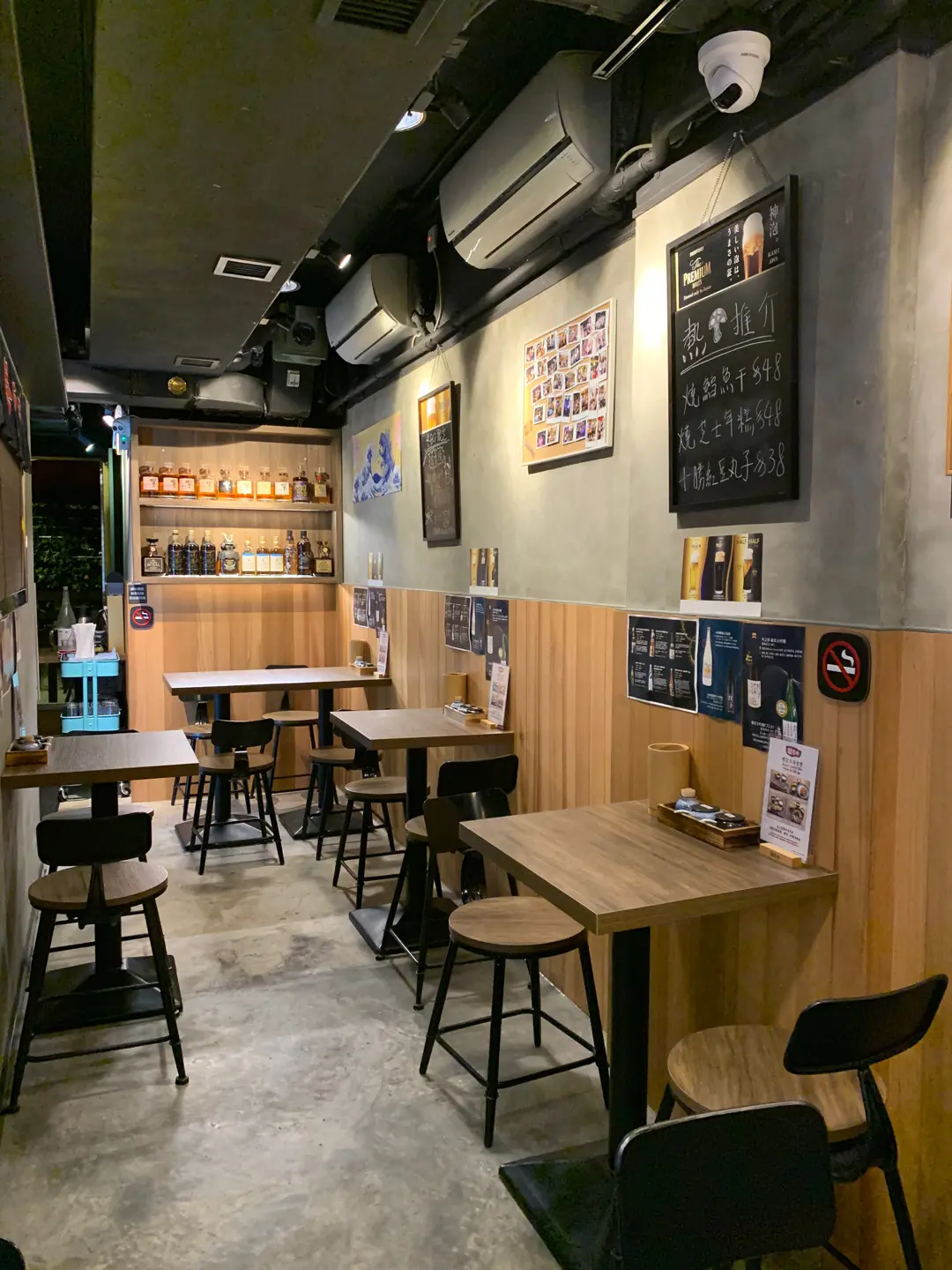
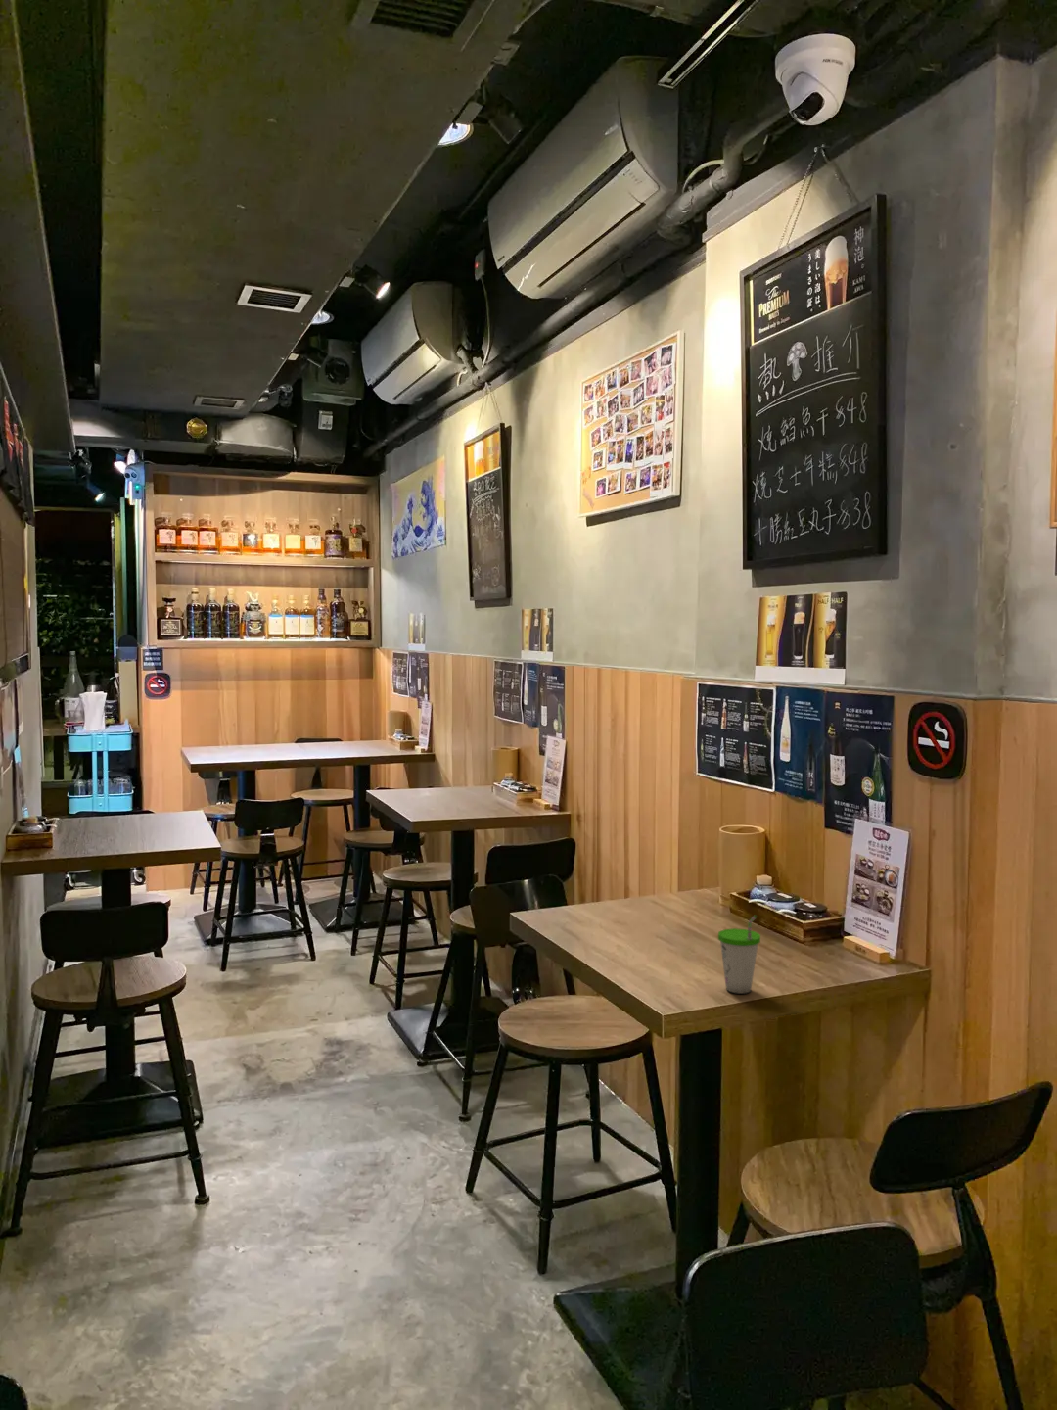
+ cup [717,914,762,995]
